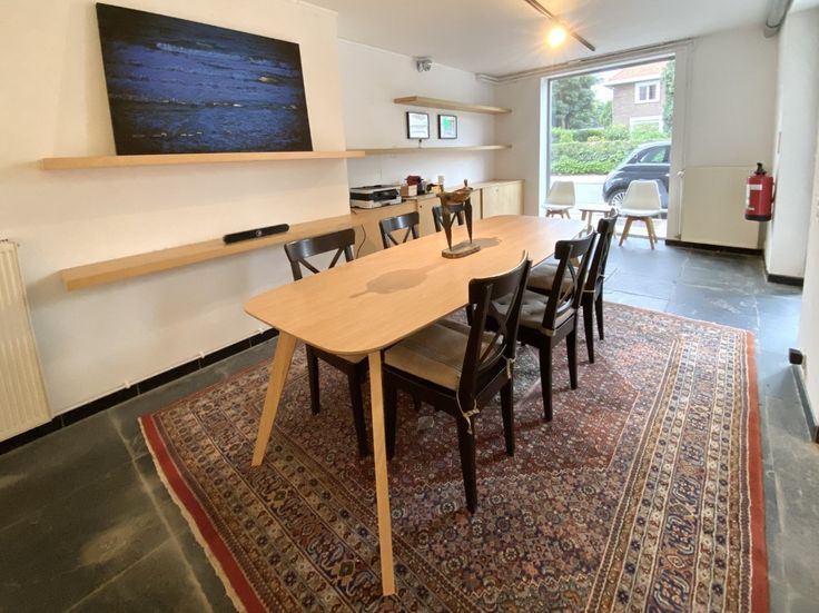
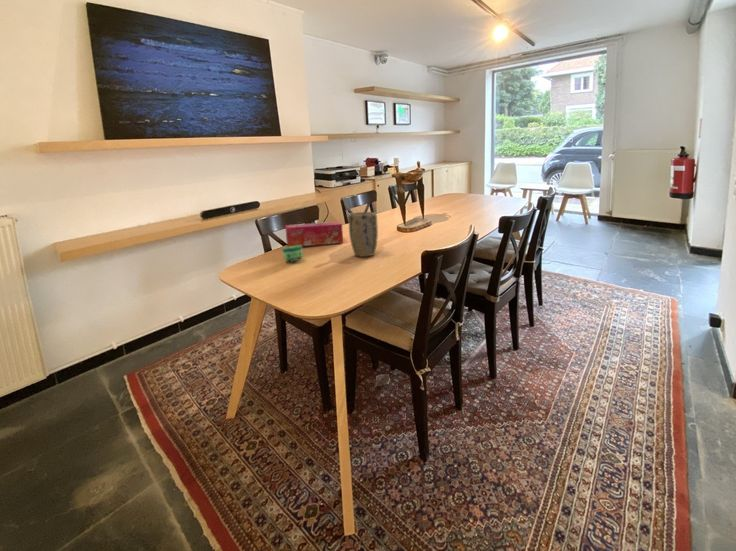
+ plant pot [347,211,379,258]
+ cup [281,245,304,262]
+ tissue box [284,221,344,247]
